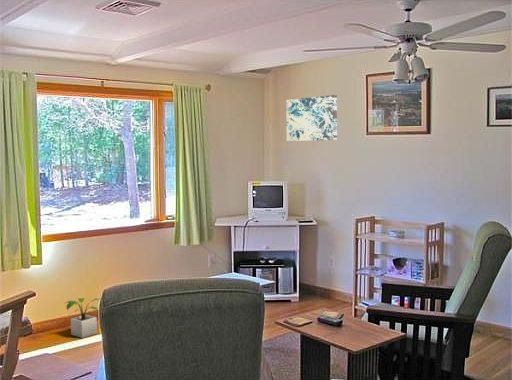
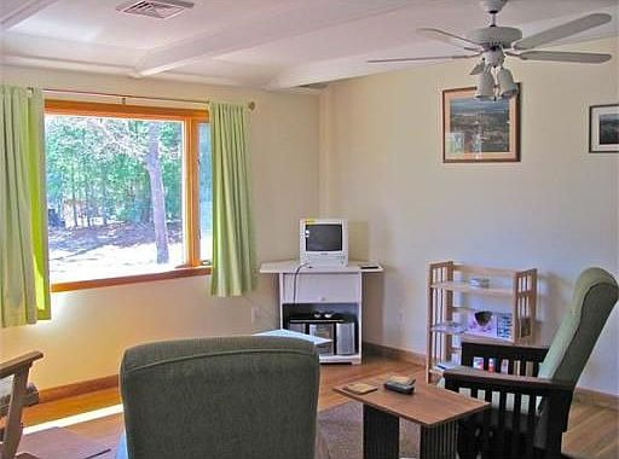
- potted plant [63,297,101,339]
- wall art [285,94,338,142]
